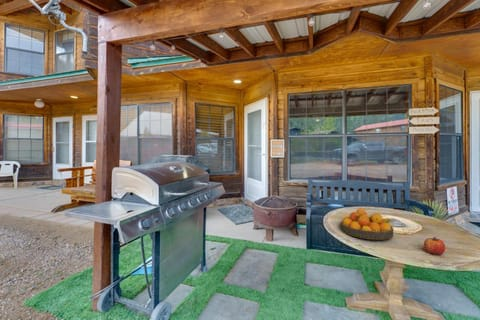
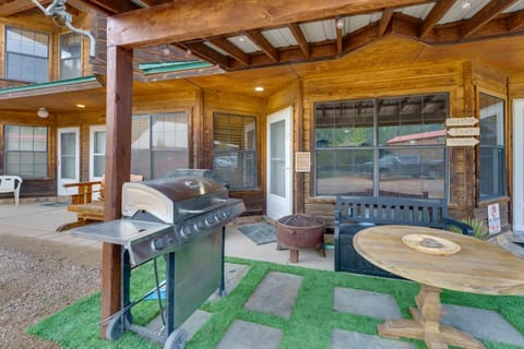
- apple [423,236,446,256]
- fruit bowl [339,208,395,241]
